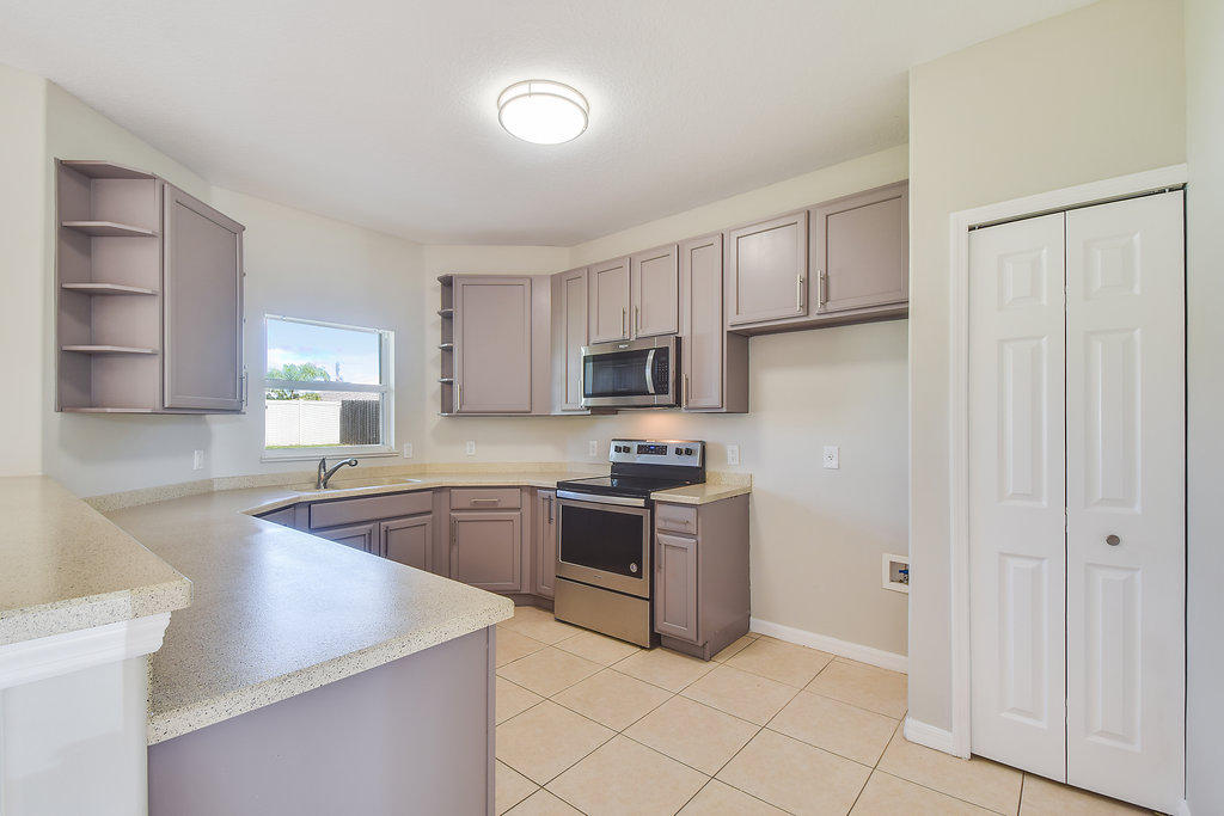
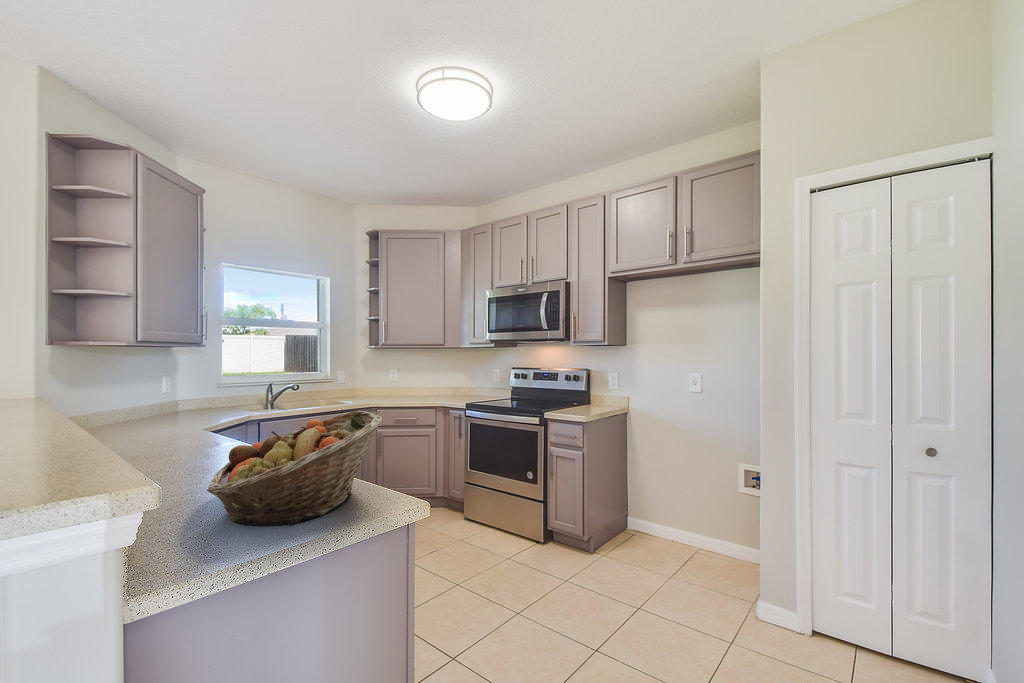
+ fruit basket [206,409,384,527]
